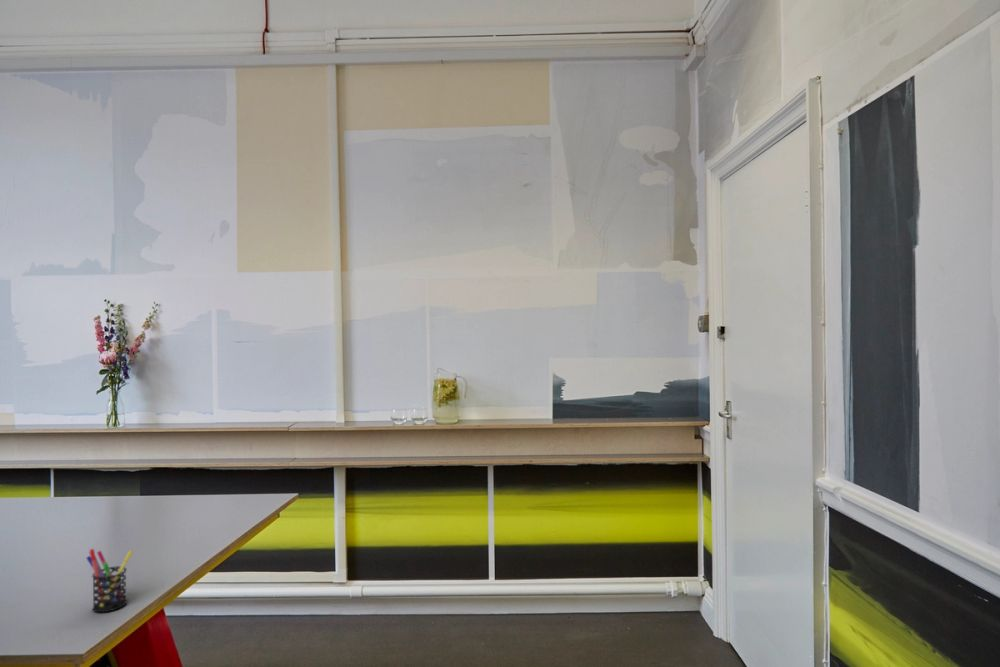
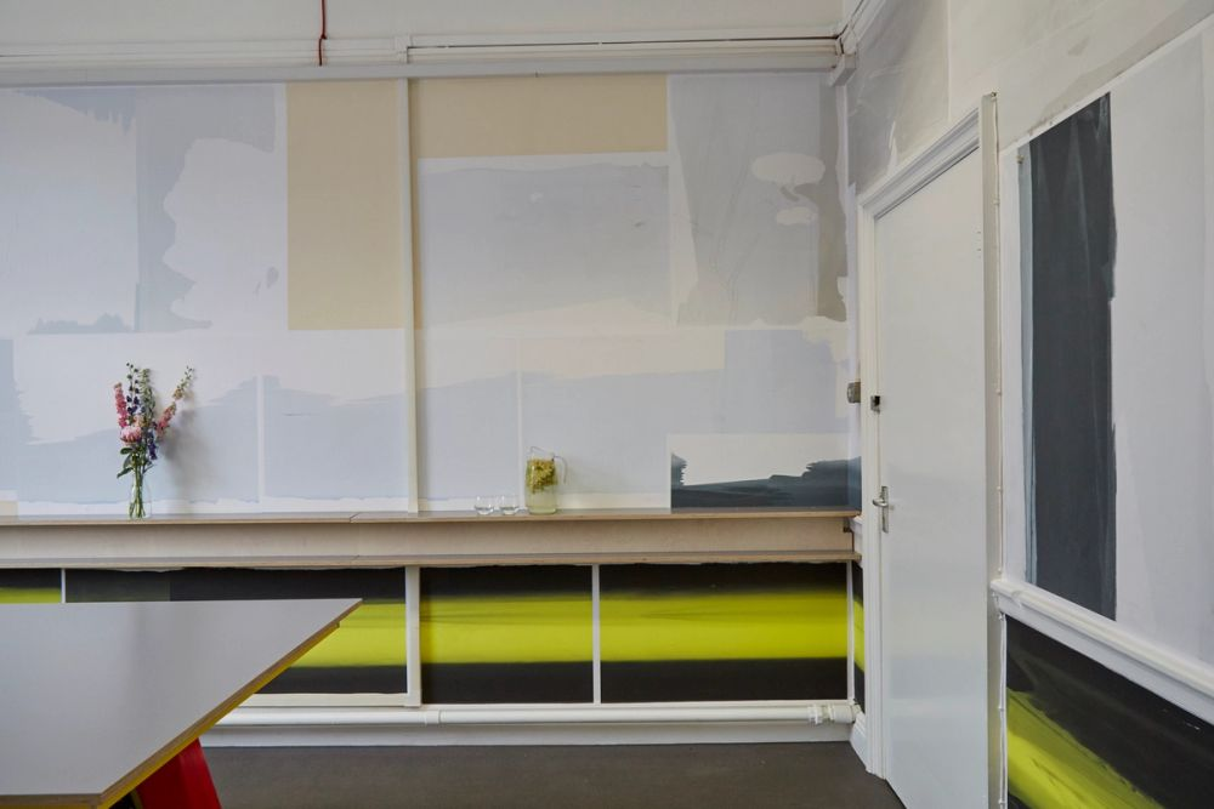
- pen holder [85,548,134,613]
